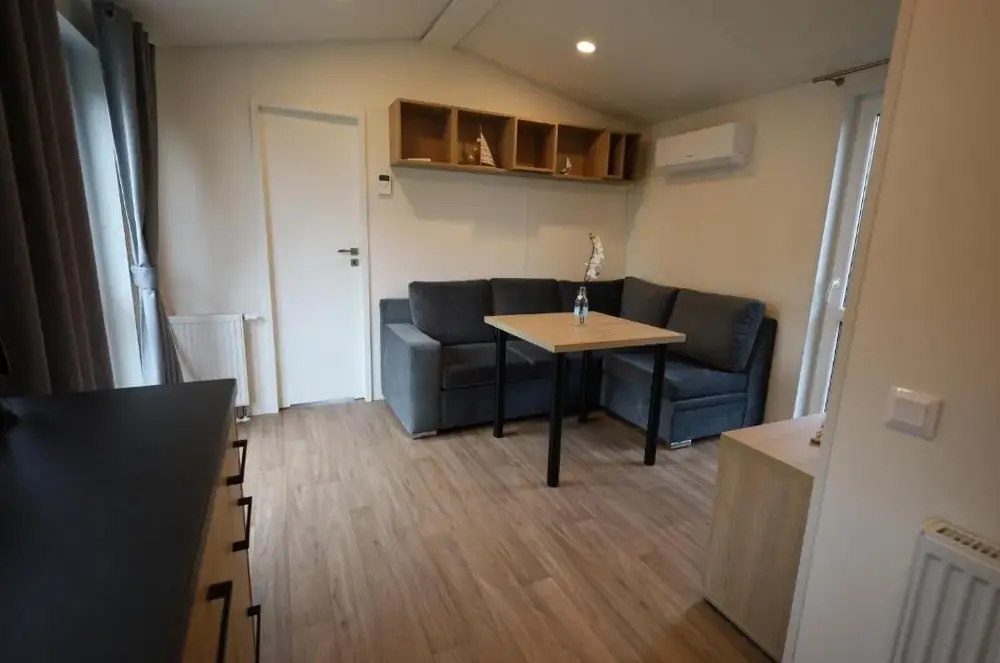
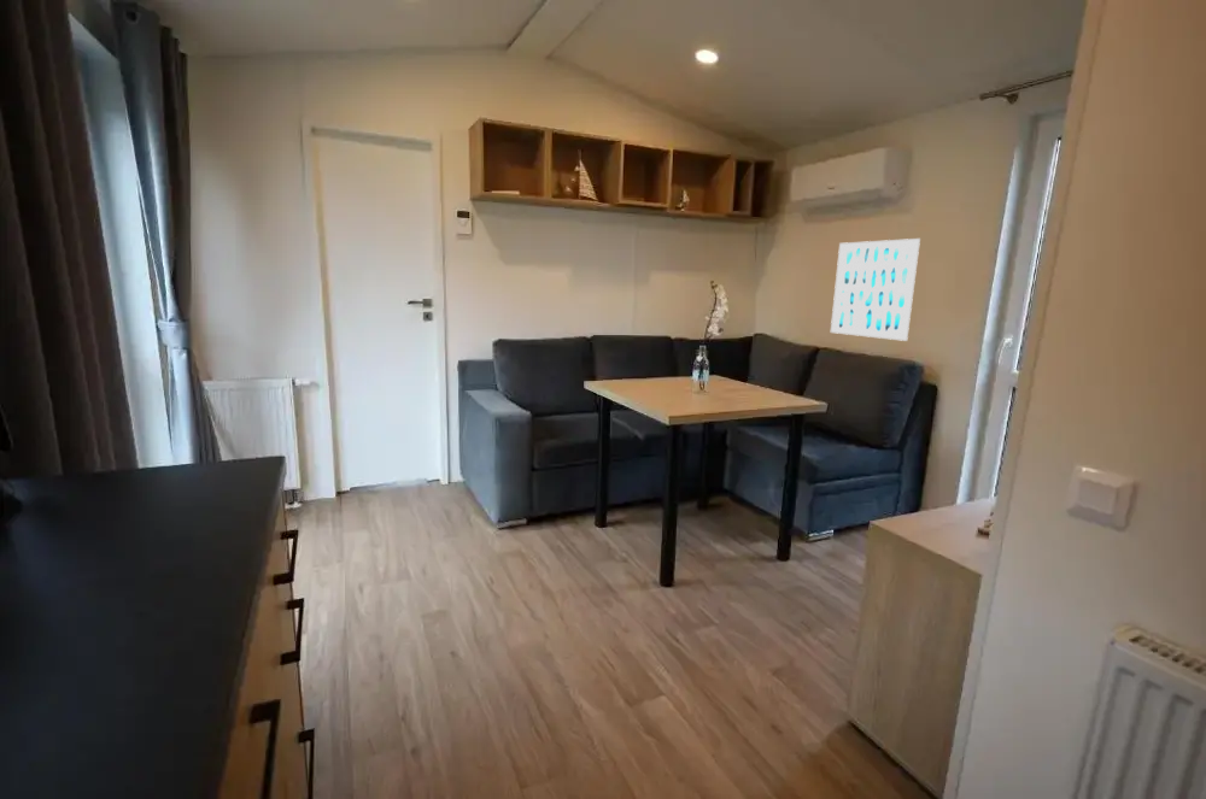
+ wall art [830,237,921,342]
